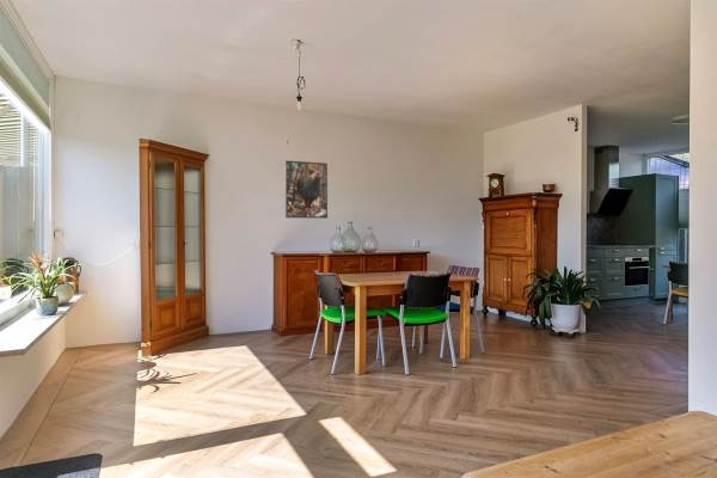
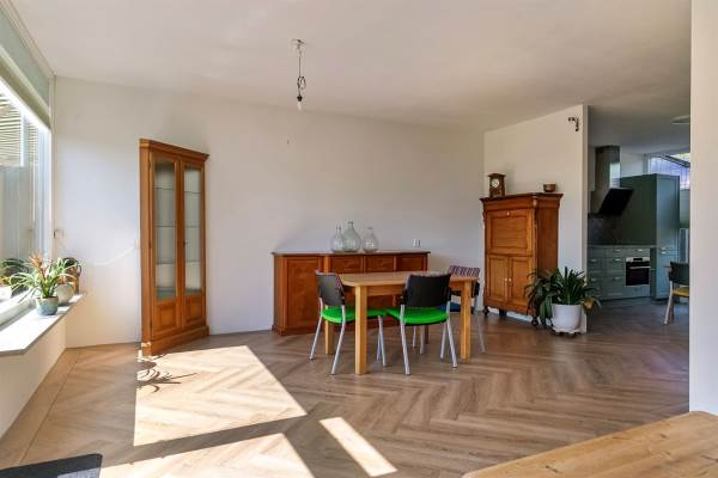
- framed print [284,159,329,220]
